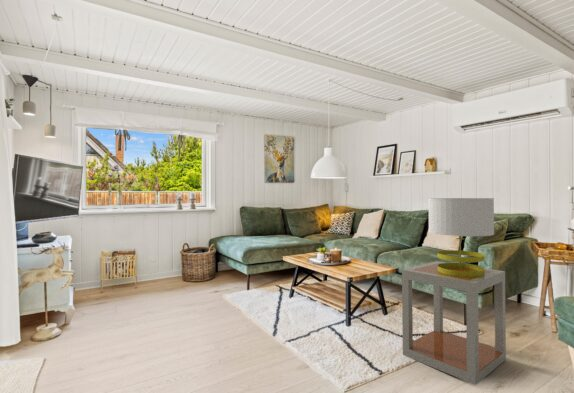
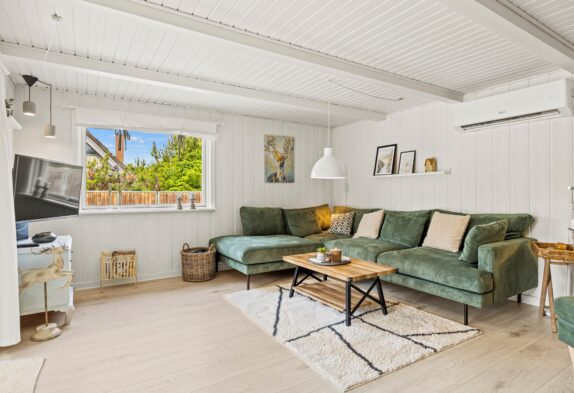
- side table [401,260,507,386]
- table lamp [427,197,495,277]
